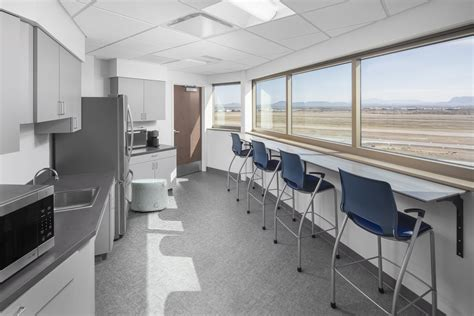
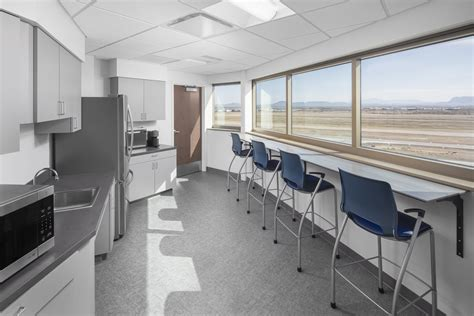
- trash can [130,178,169,212]
